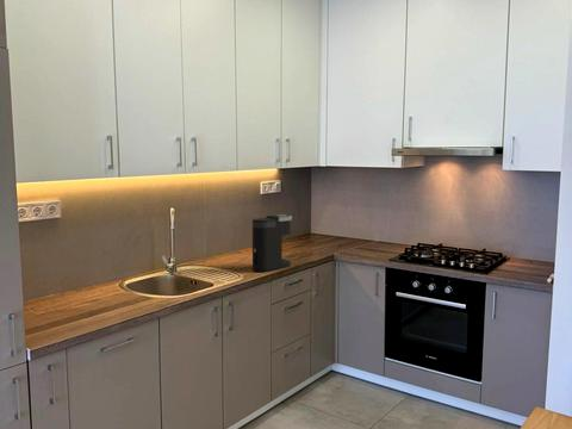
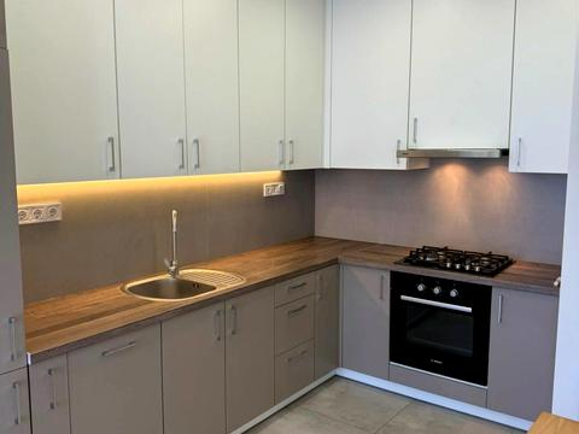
- coffee maker [251,213,293,273]
